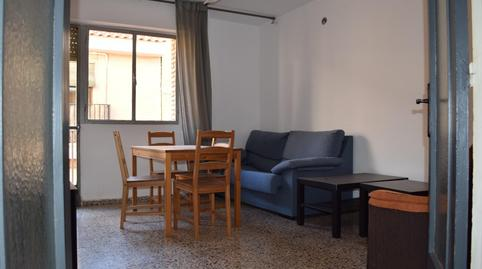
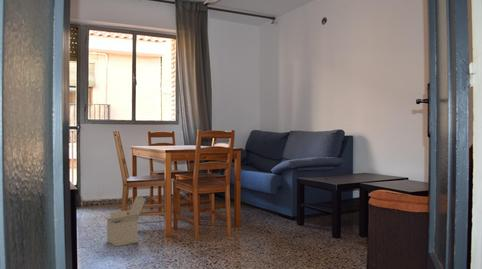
+ cardboard box [104,195,147,247]
